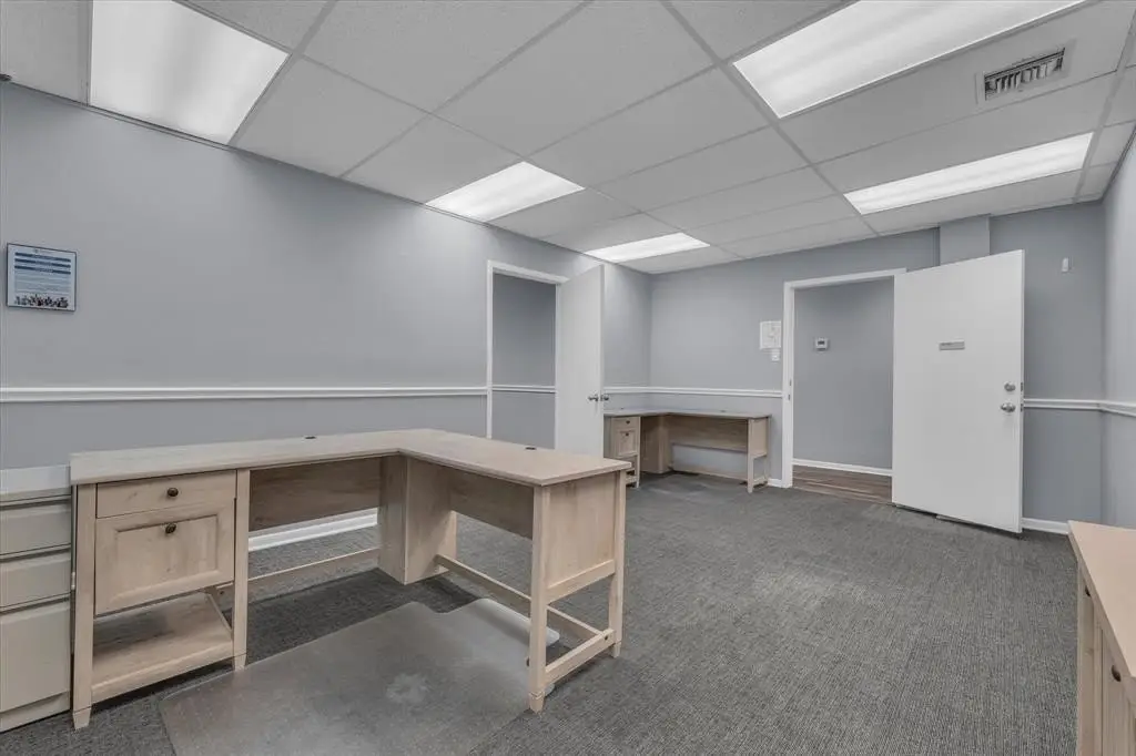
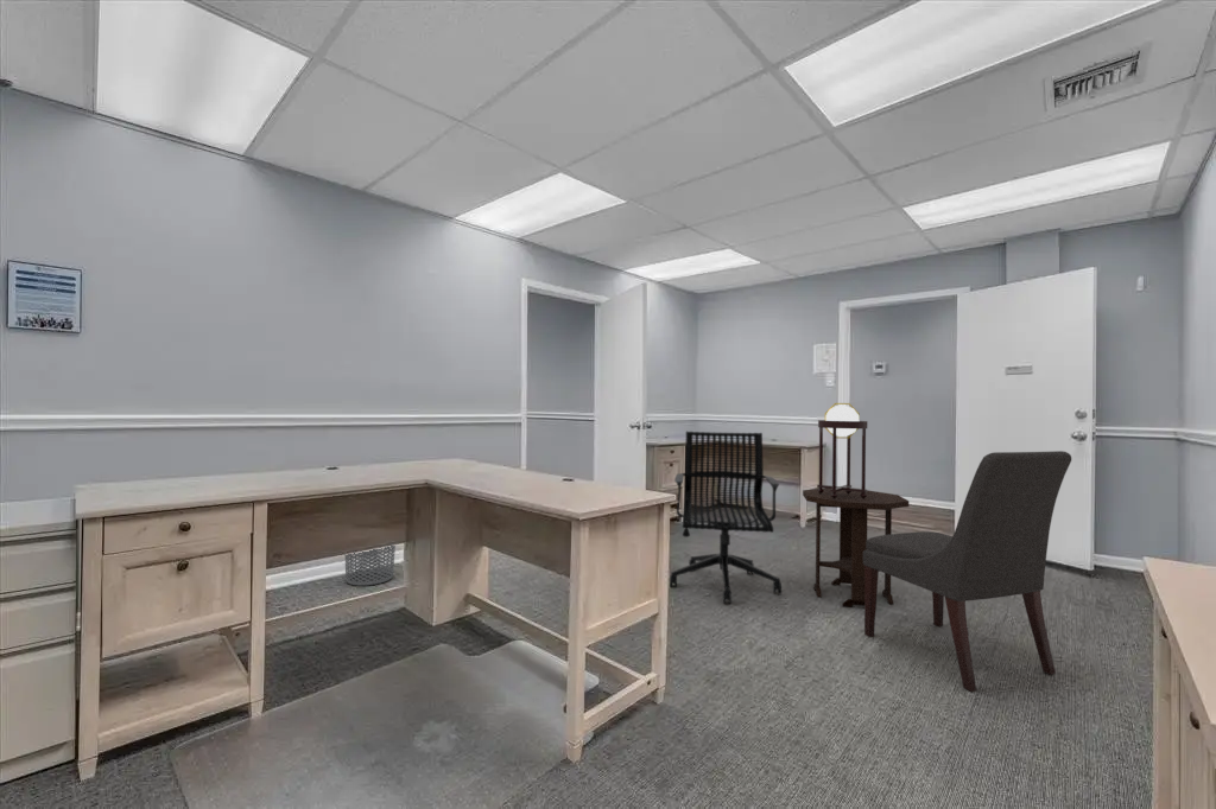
+ side table [802,488,910,609]
+ table lamp [816,402,868,498]
+ office chair [669,431,783,605]
+ waste bin [344,544,397,587]
+ chair [863,450,1072,693]
